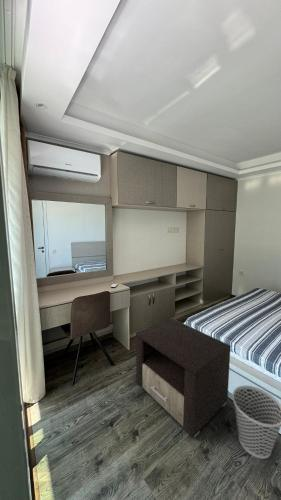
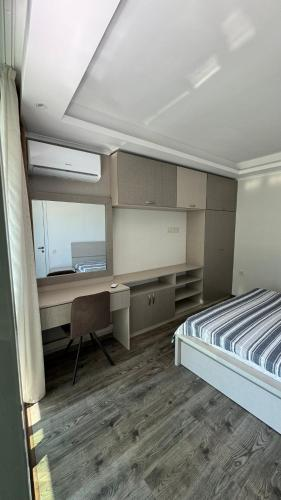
- nightstand [135,317,232,438]
- wastebasket [231,385,281,460]
